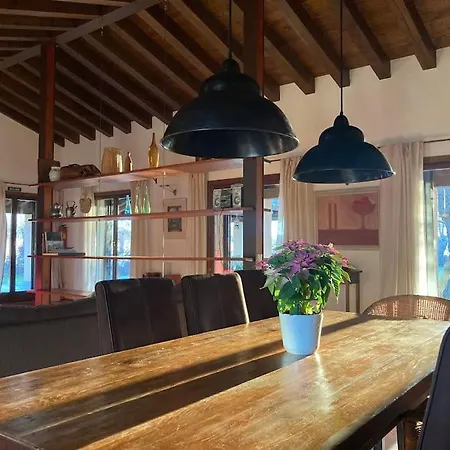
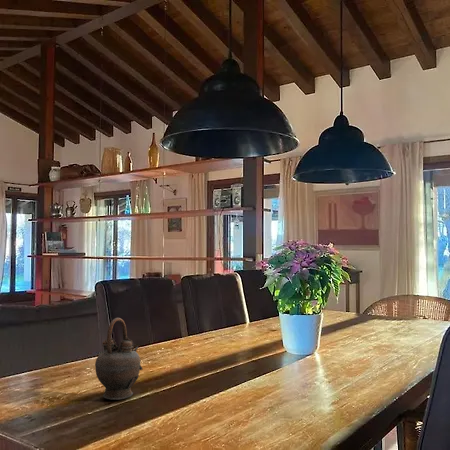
+ teapot [94,317,143,401]
